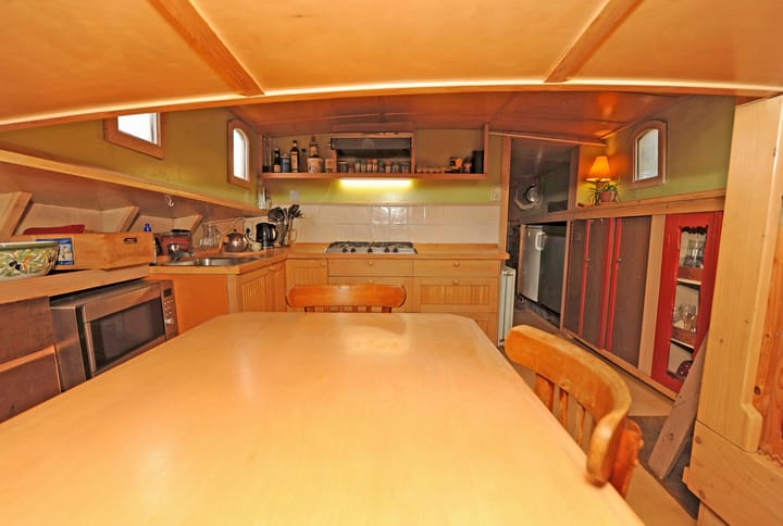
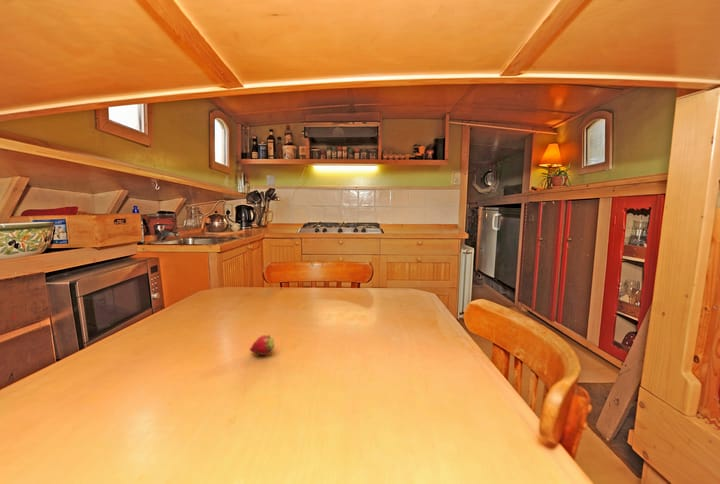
+ fruit [249,334,275,356]
